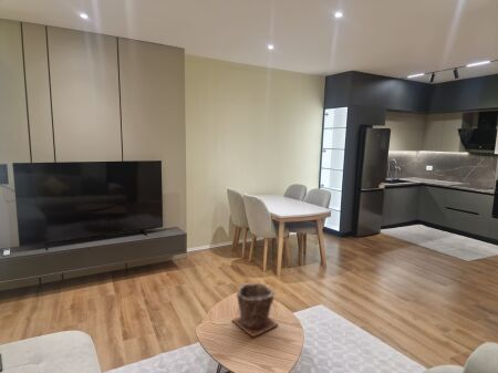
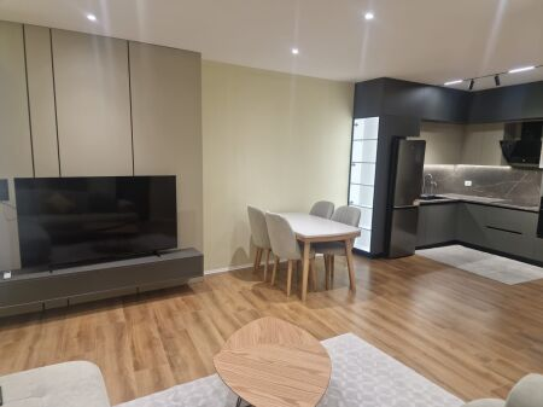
- plant pot [231,282,279,338]
